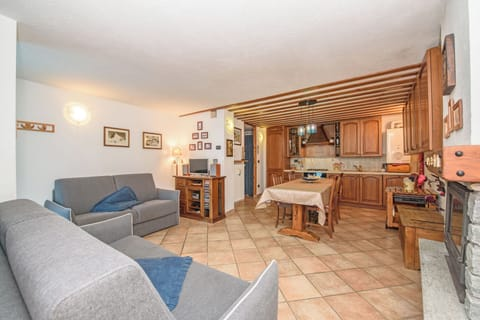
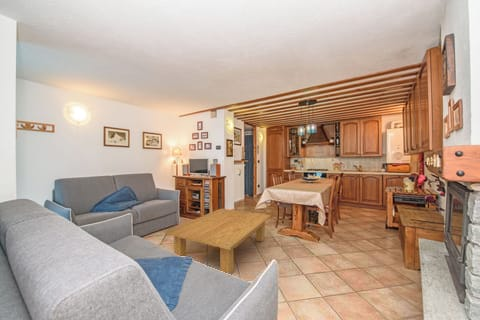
+ coffee table [163,208,272,275]
